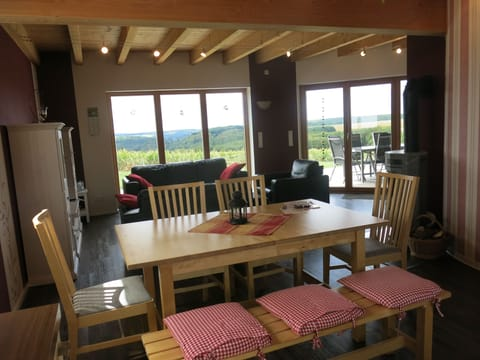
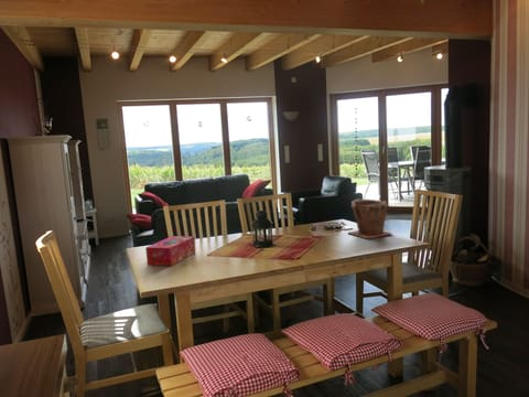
+ tissue box [144,235,196,267]
+ plant pot [346,198,393,239]
